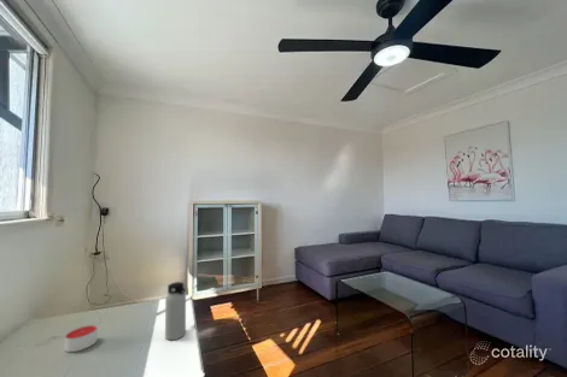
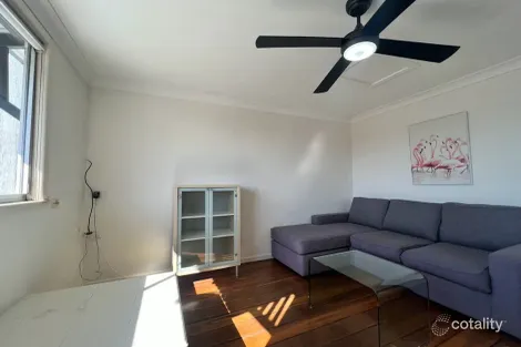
- water bottle [164,281,187,341]
- candle [64,324,99,353]
